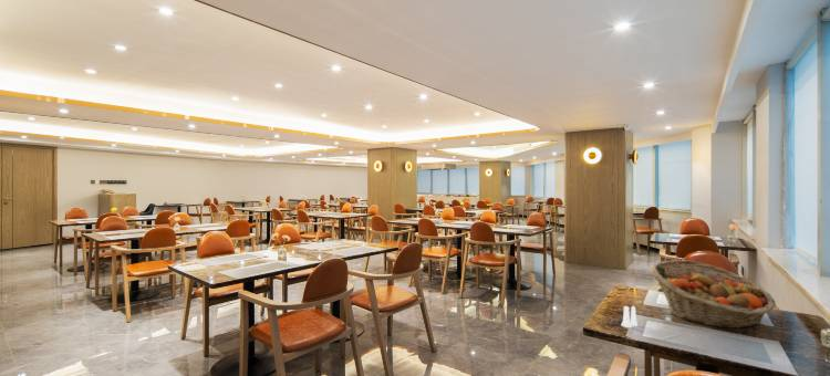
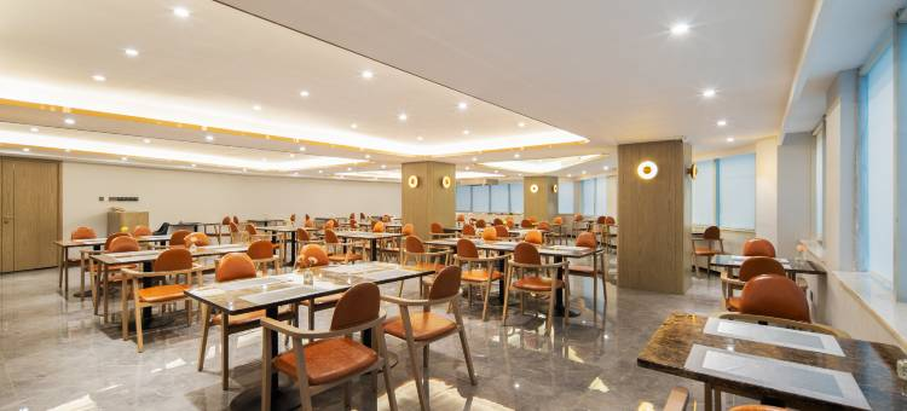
- fruit basket [650,259,777,330]
- salt and pepper shaker set [609,305,639,328]
